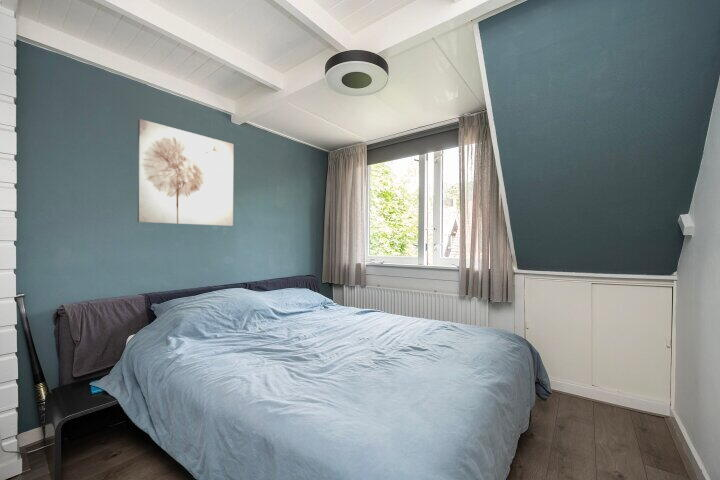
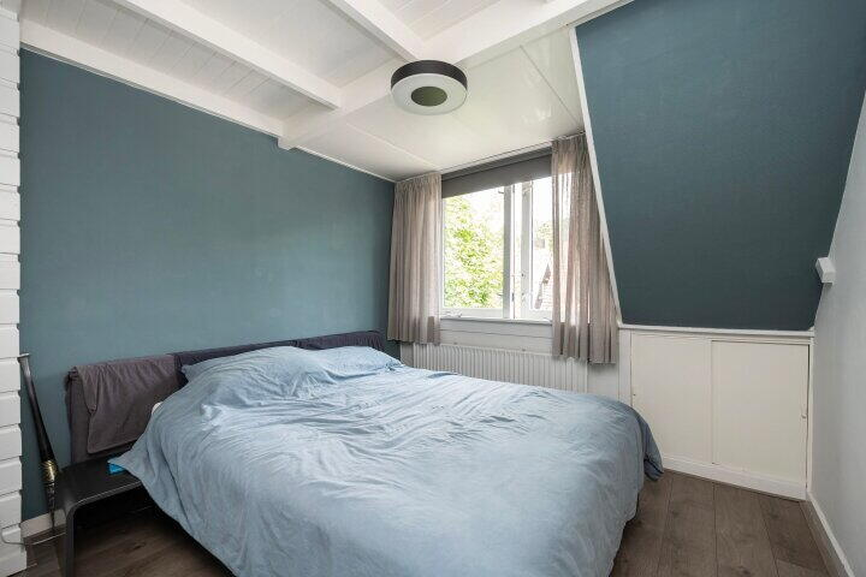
- wall art [137,118,234,227]
